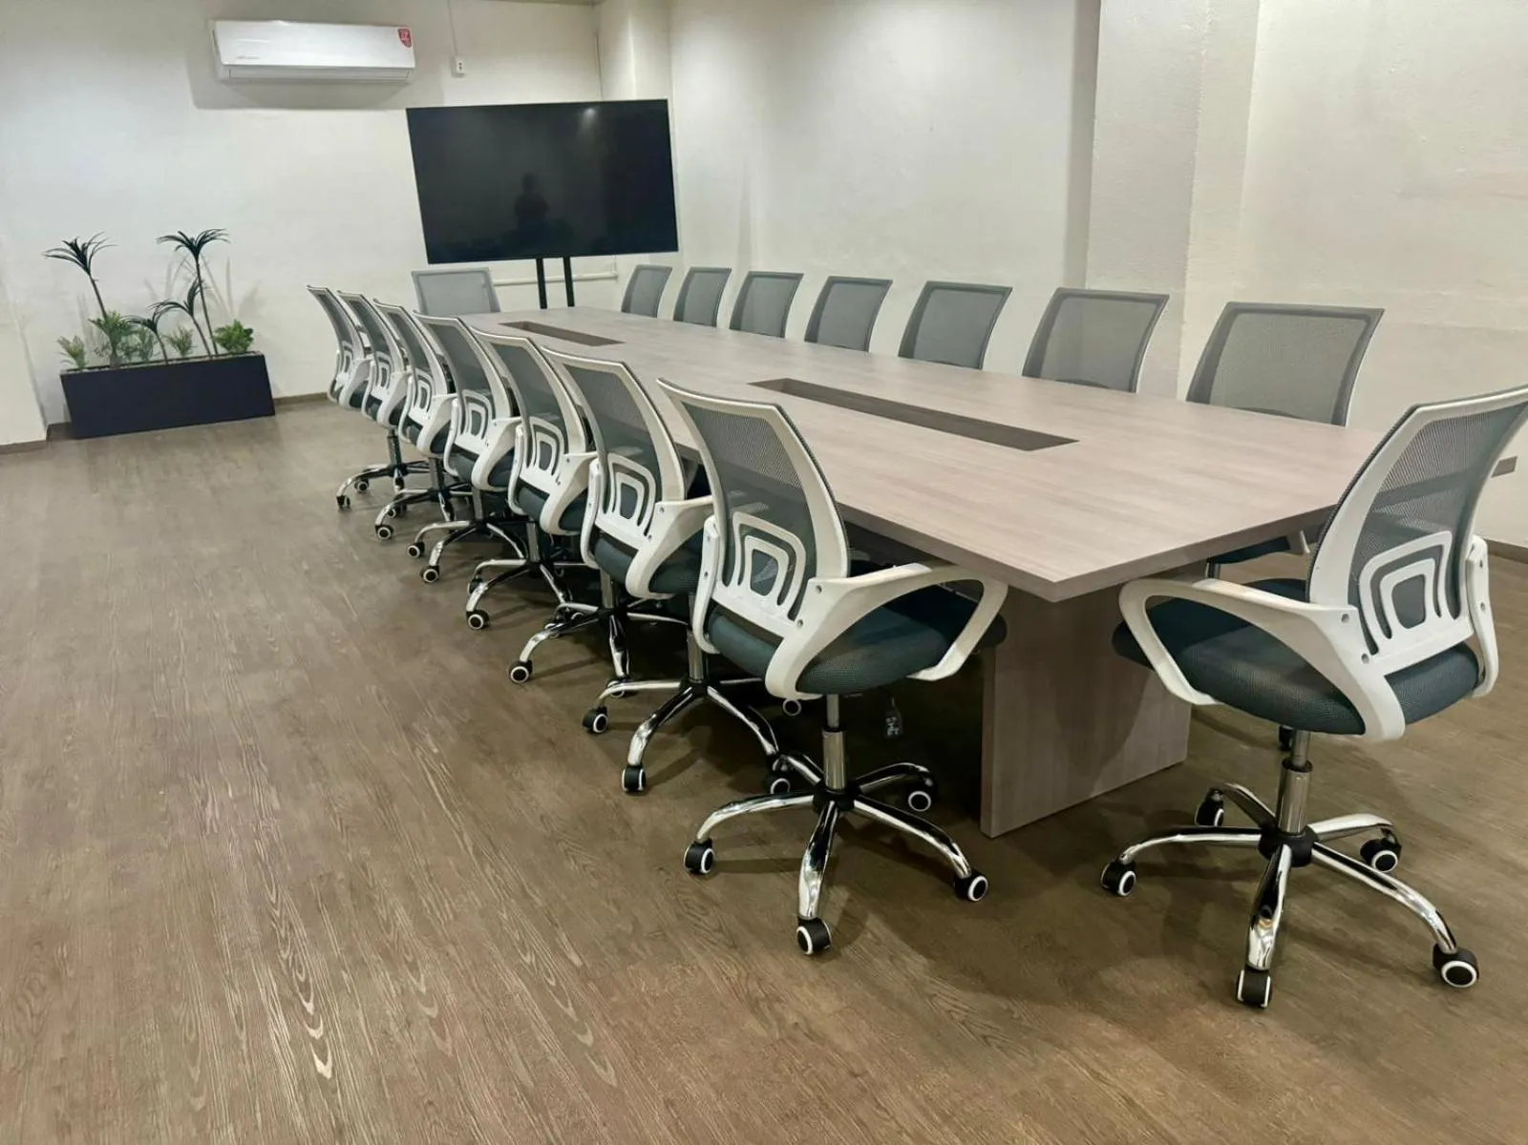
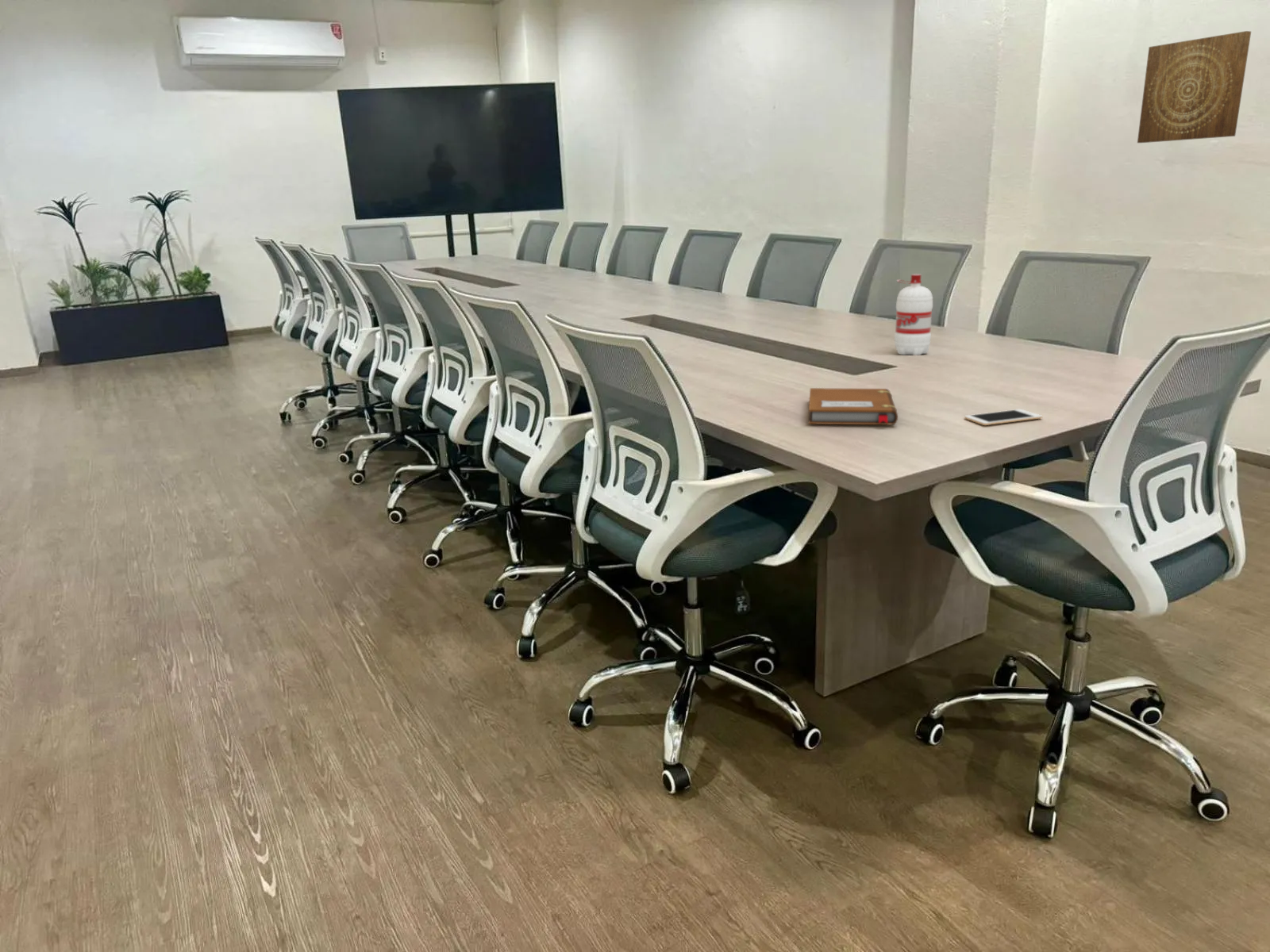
+ cell phone [964,409,1043,426]
+ water bottle [894,273,933,356]
+ notebook [808,387,899,425]
+ wall art [1137,30,1252,144]
